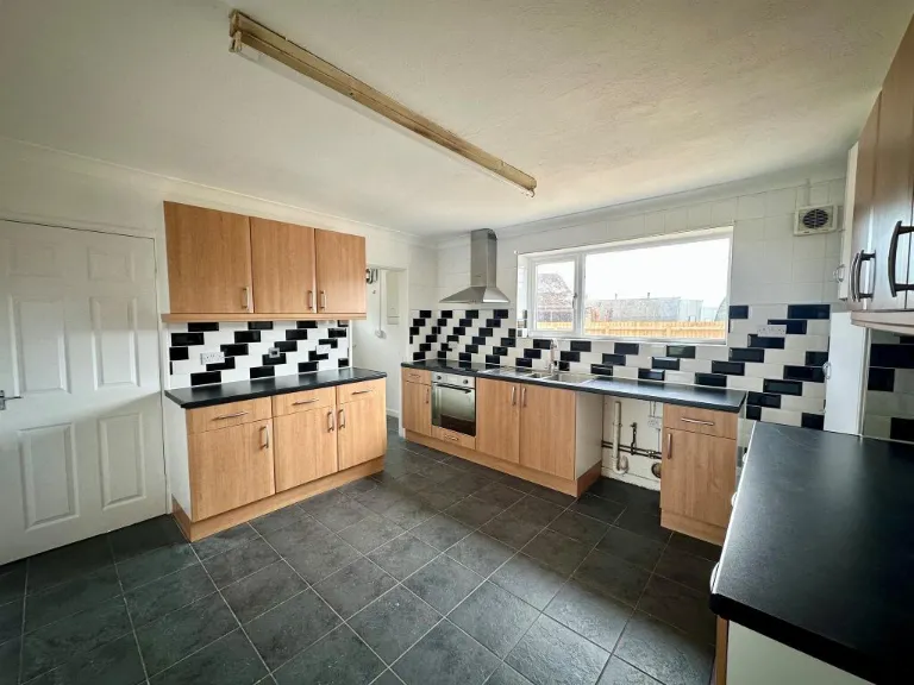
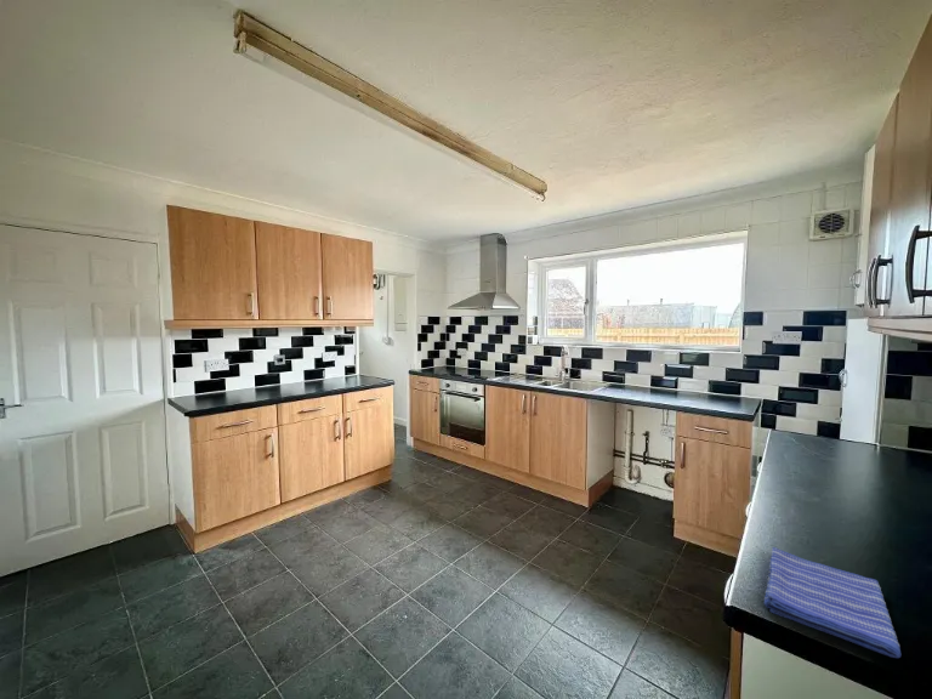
+ dish towel [763,546,902,659]
